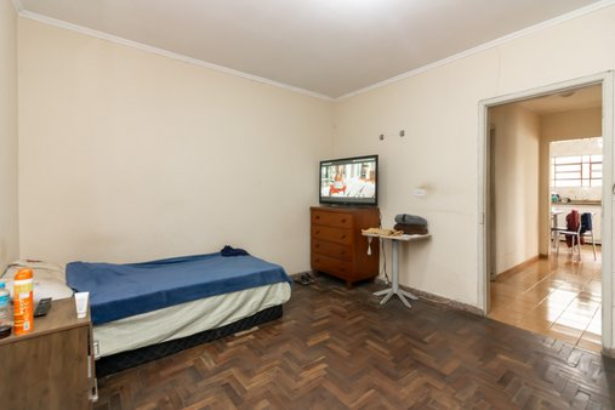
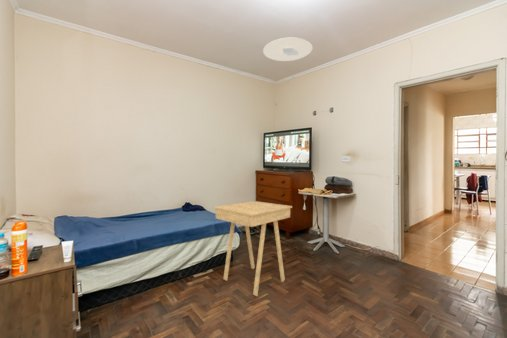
+ side table [213,200,293,297]
+ ceiling light [262,37,313,62]
